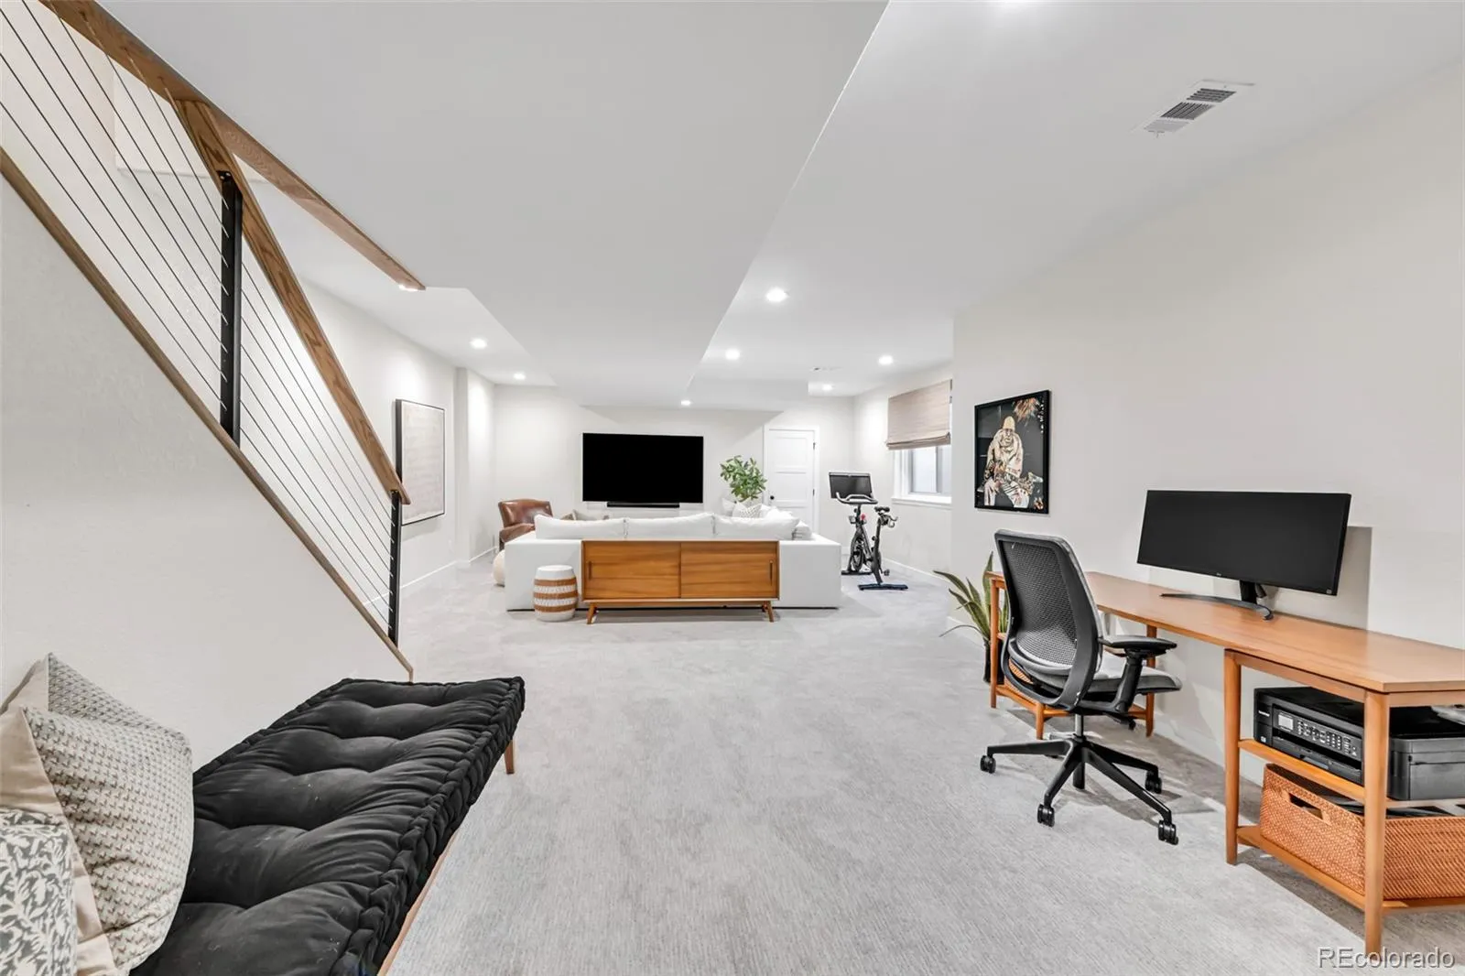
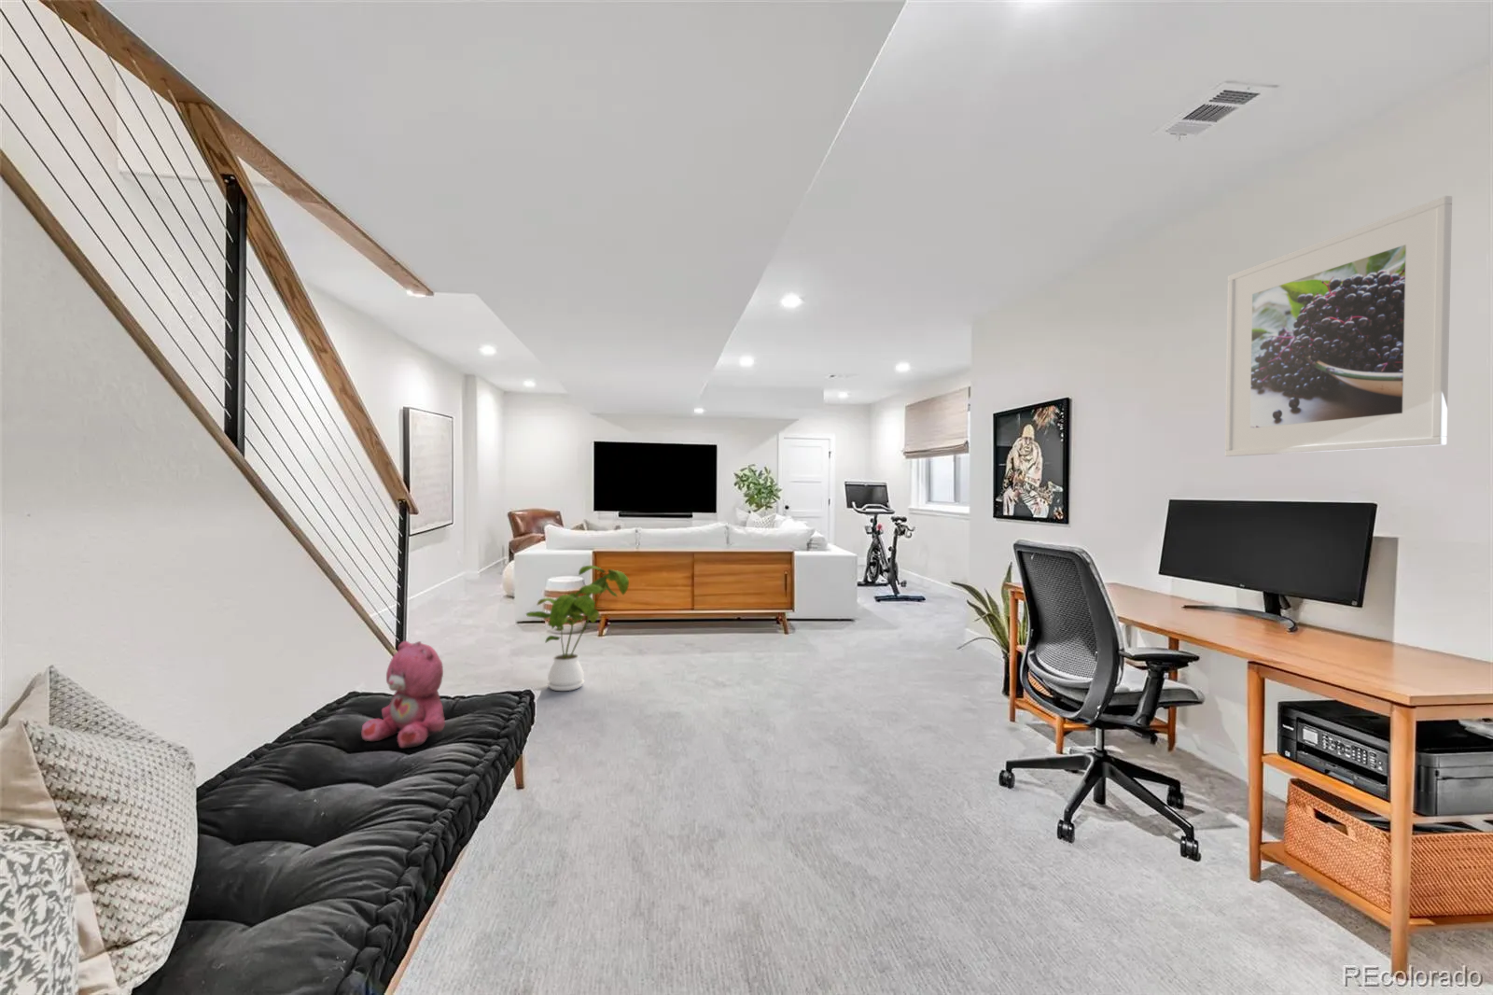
+ teddy bear [360,641,446,748]
+ house plant [525,565,629,692]
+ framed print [1224,195,1453,458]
